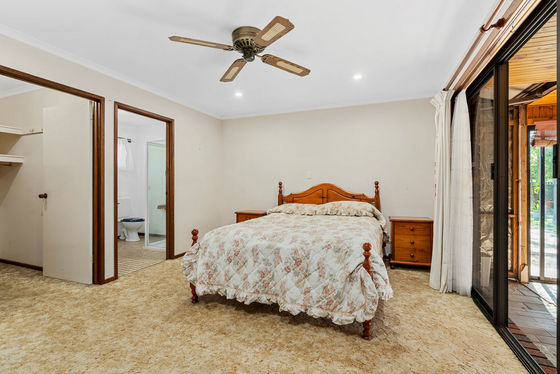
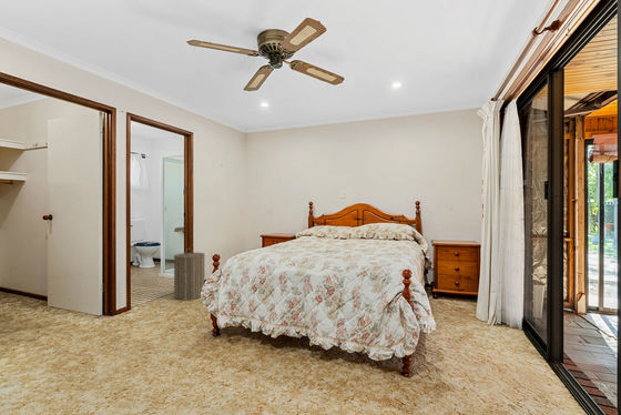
+ laundry hamper [173,247,206,301]
